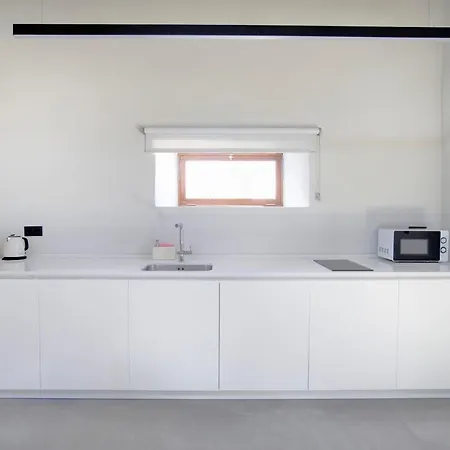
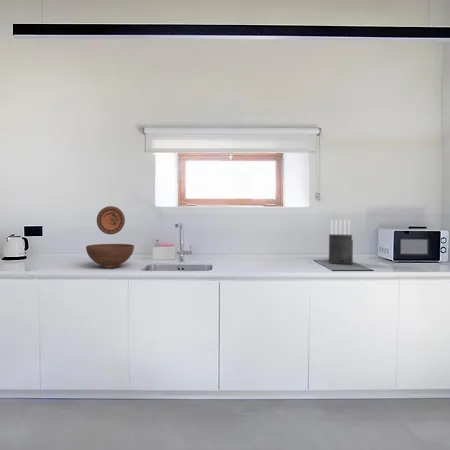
+ knife block [328,219,354,265]
+ fruit bowl [85,243,135,269]
+ decorative plate [96,205,126,235]
